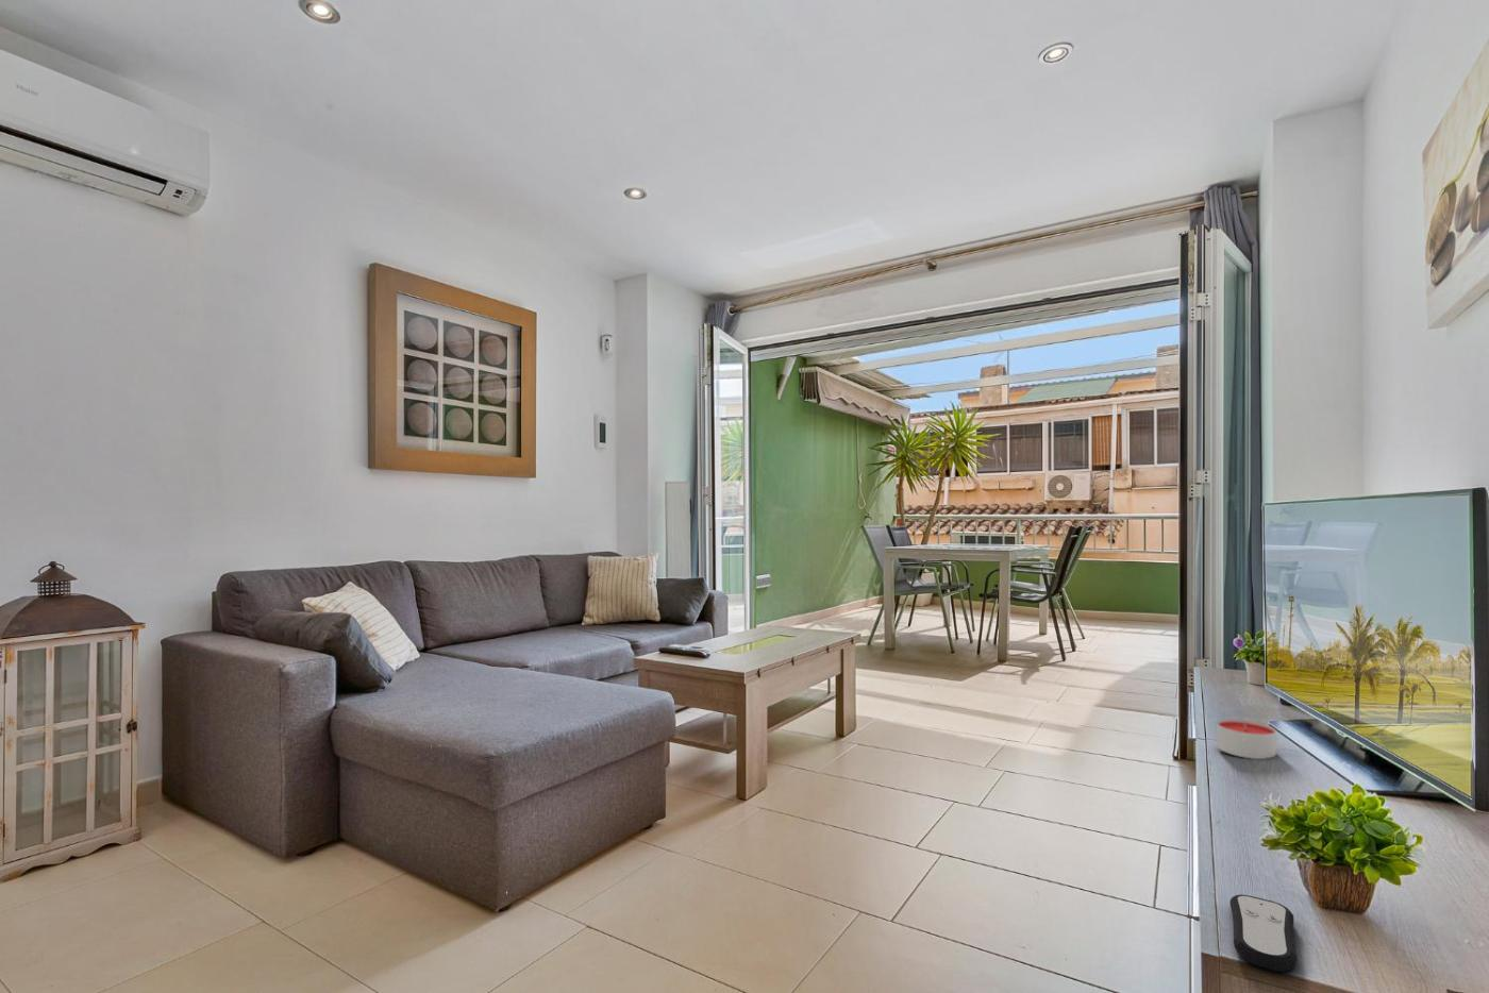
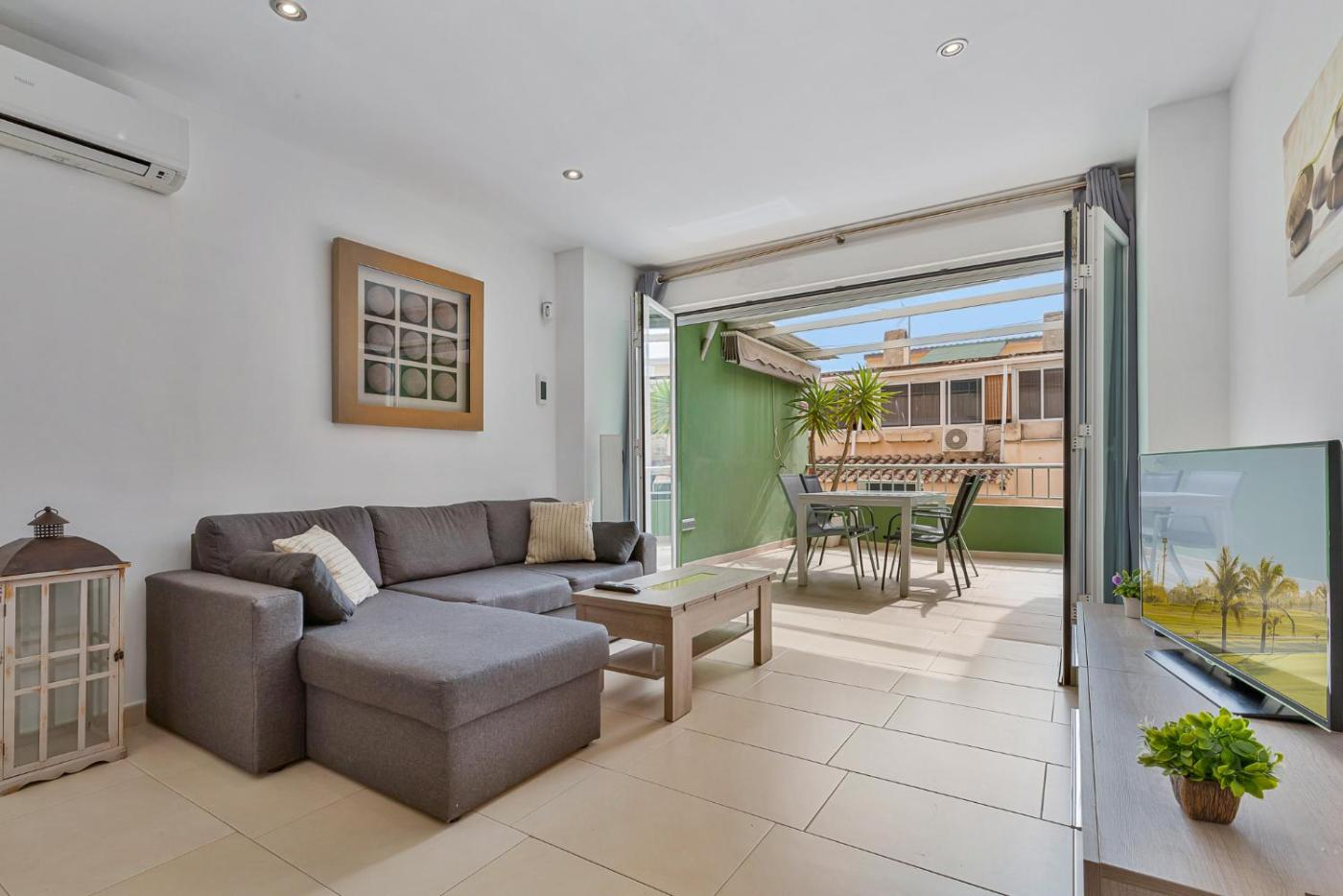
- candle [1215,718,1277,760]
- remote control [1228,893,1297,973]
